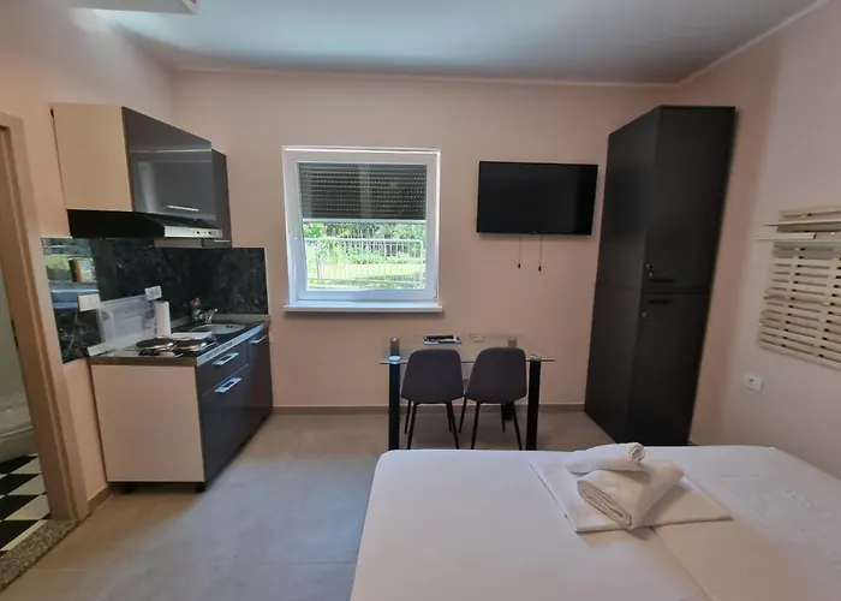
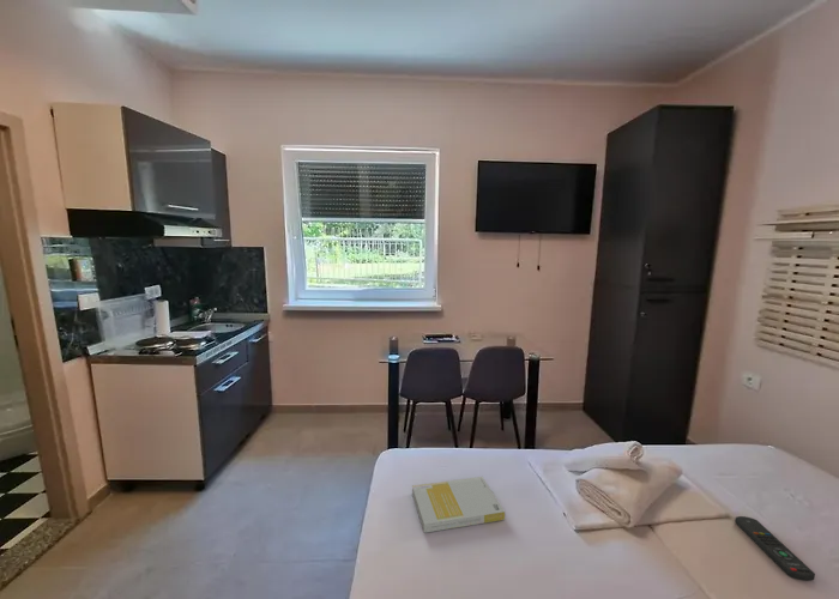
+ book [411,476,506,534]
+ remote control [734,515,816,582]
